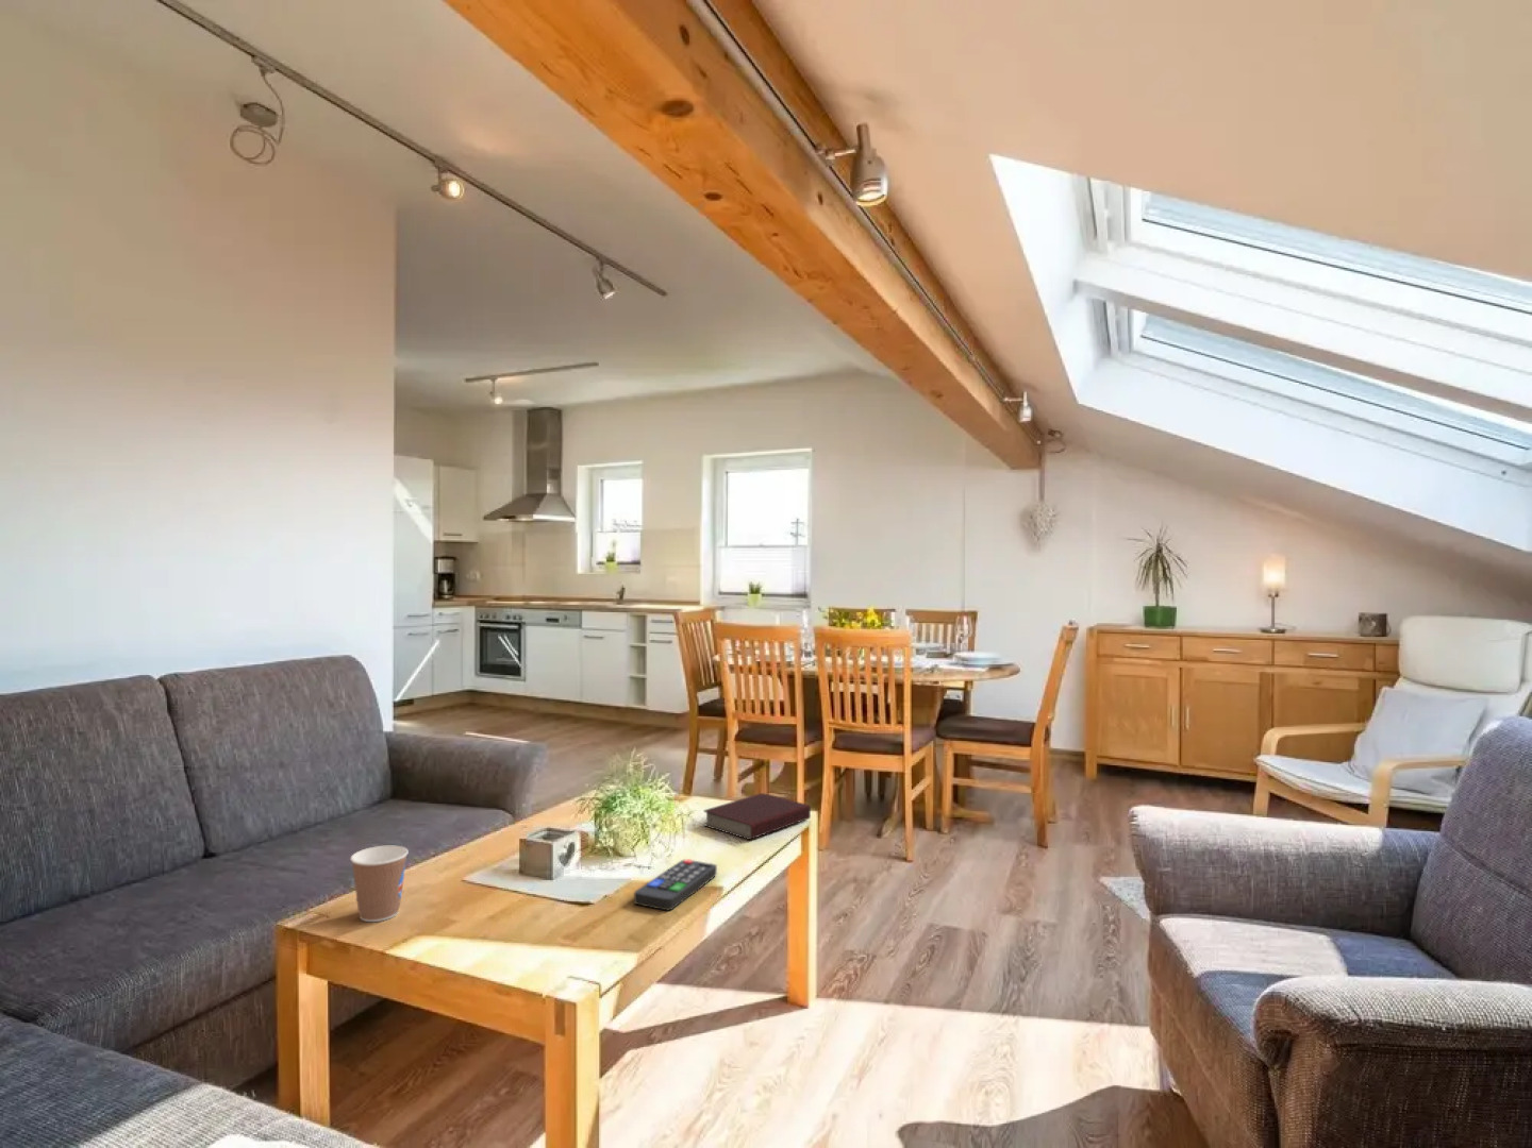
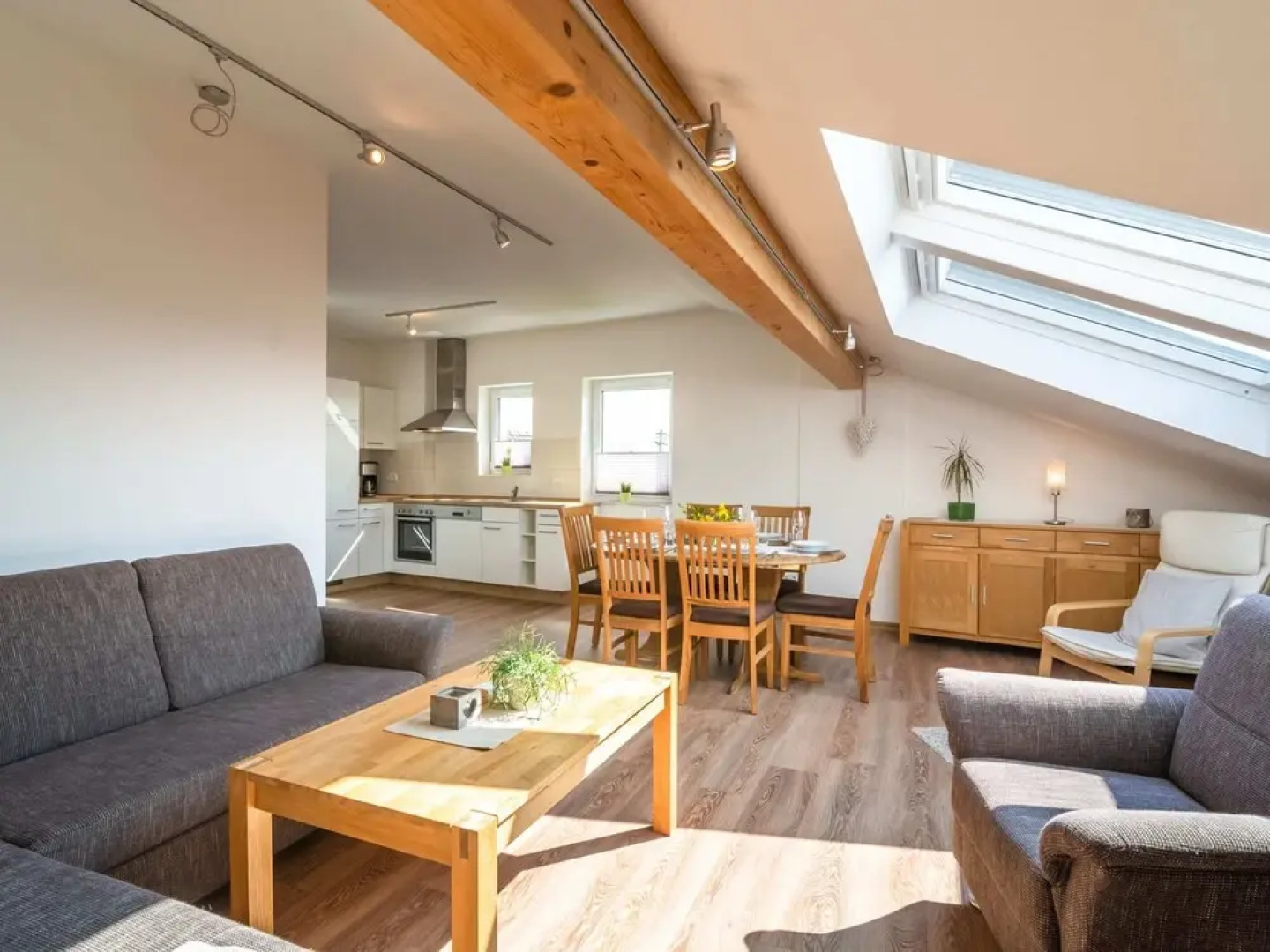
- coffee cup [350,845,410,922]
- remote control [633,857,718,912]
- book [702,792,812,840]
